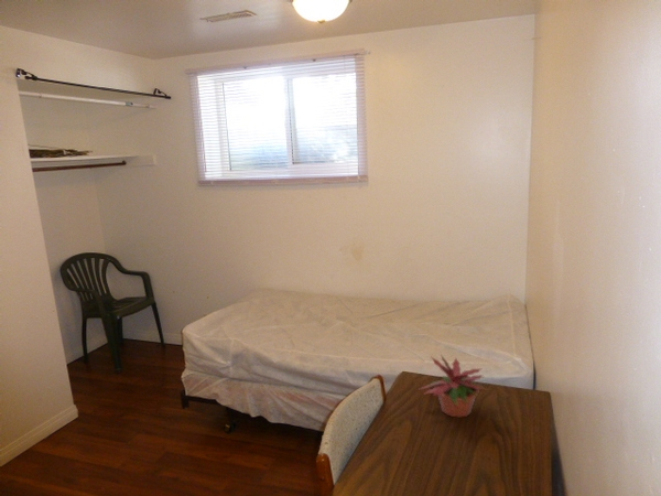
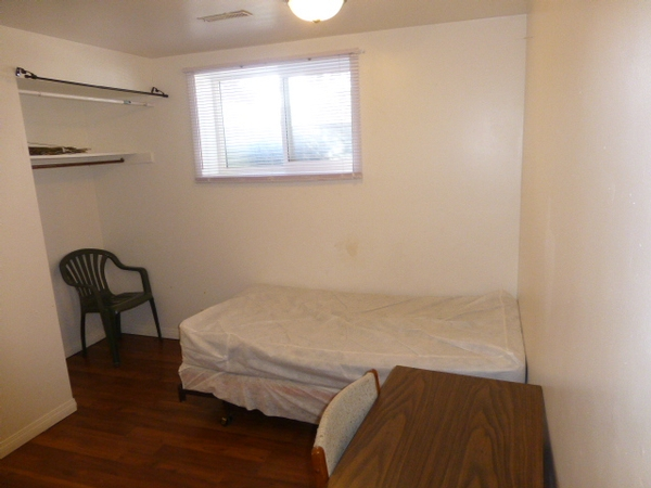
- potted plant [419,355,490,419]
